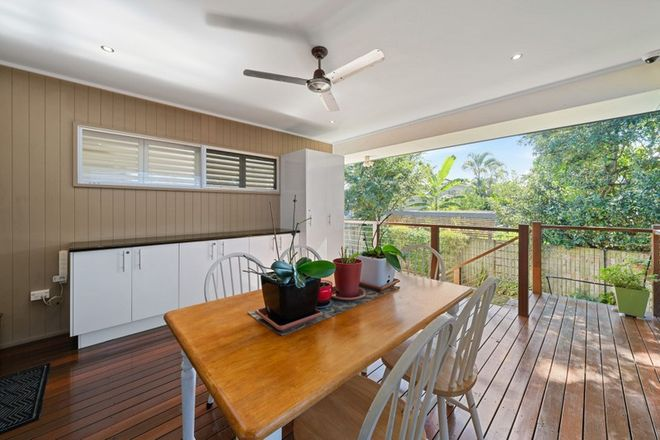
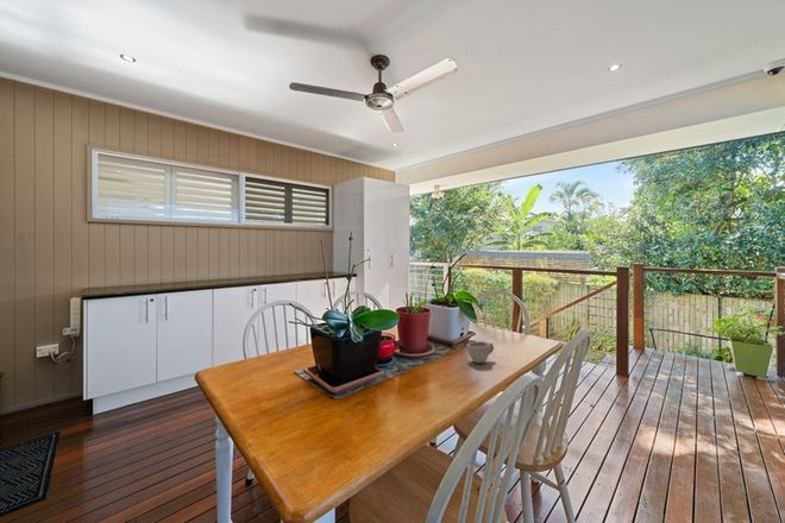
+ cup [465,340,495,364]
